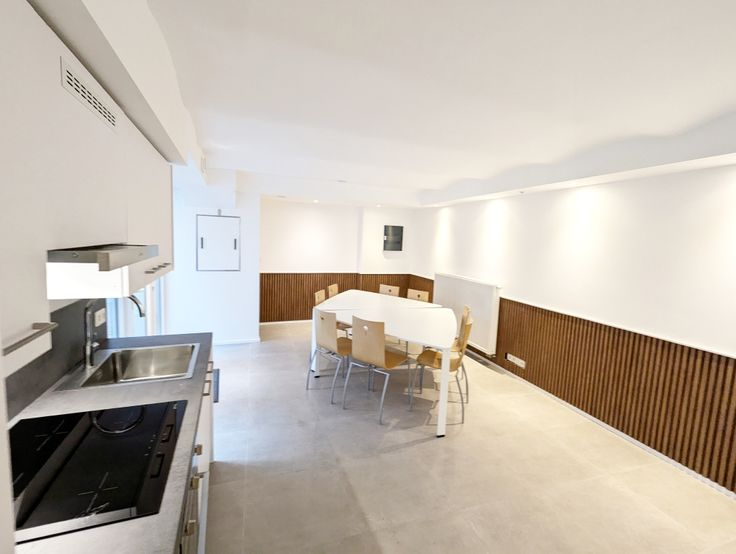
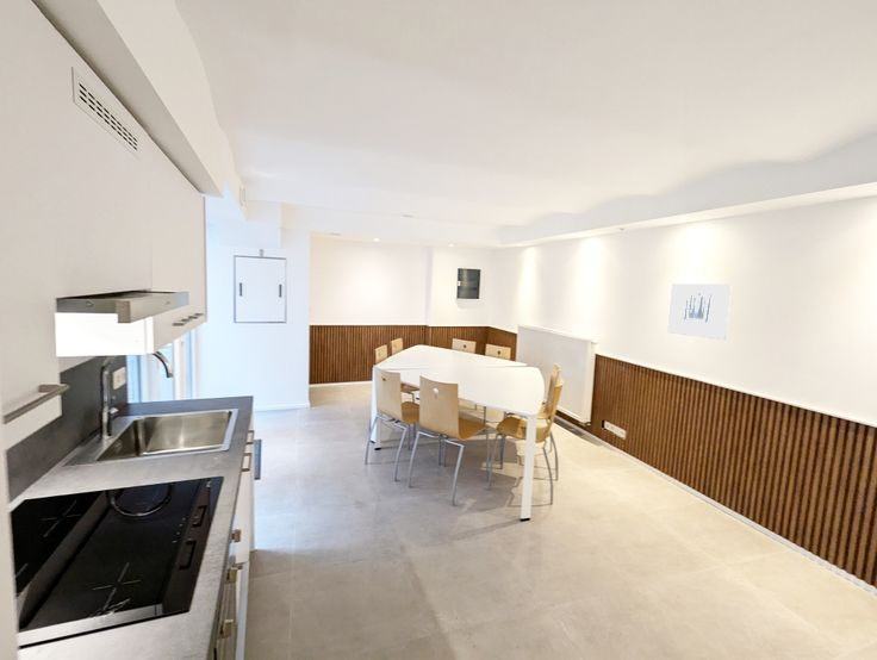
+ wall art [666,282,733,341]
